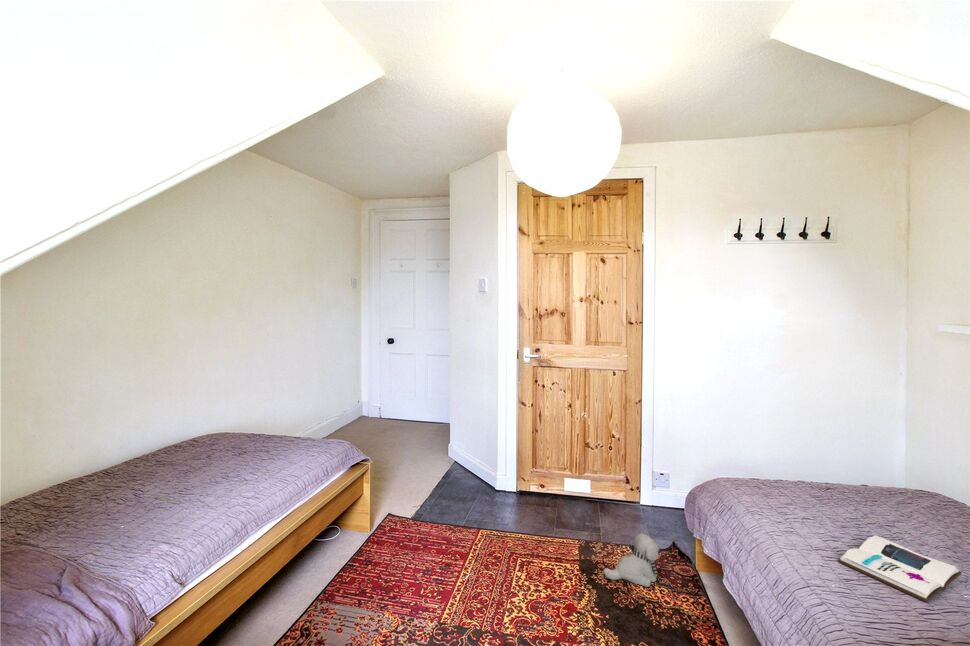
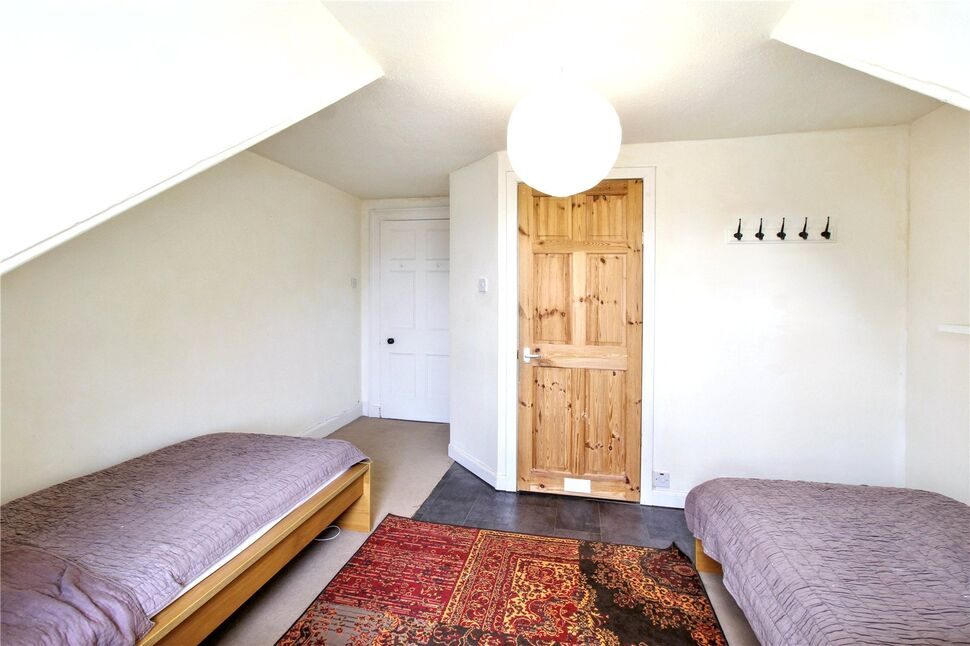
- book [837,534,963,603]
- plush toy [603,532,660,588]
